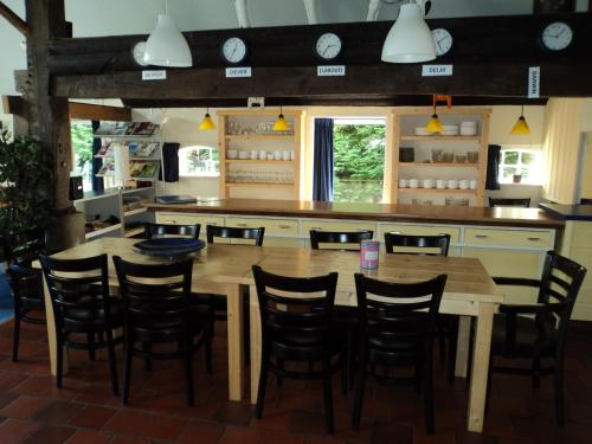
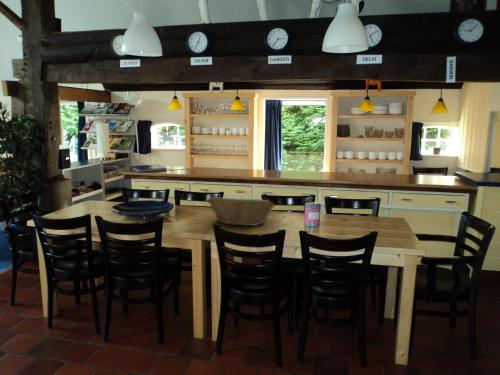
+ fruit basket [206,196,275,227]
